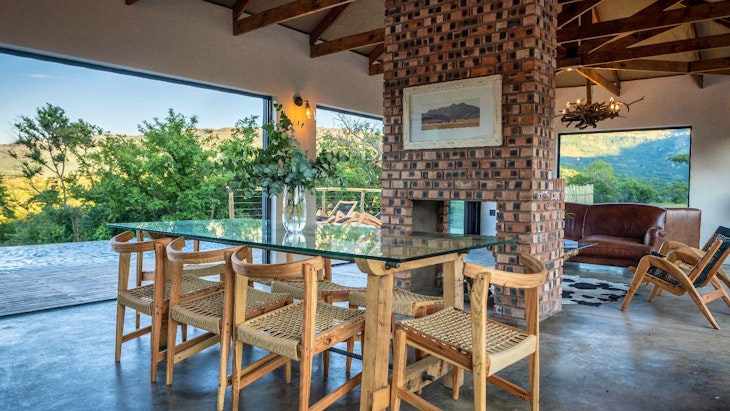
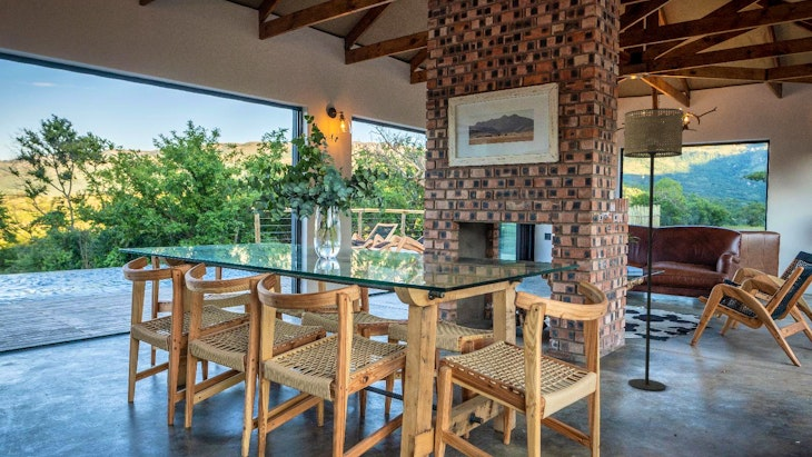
+ floor lamp [623,107,684,391]
